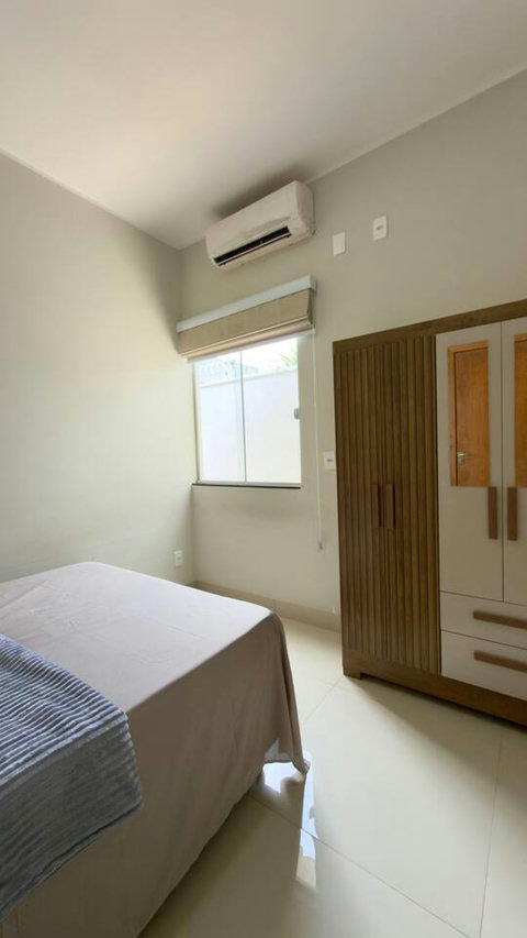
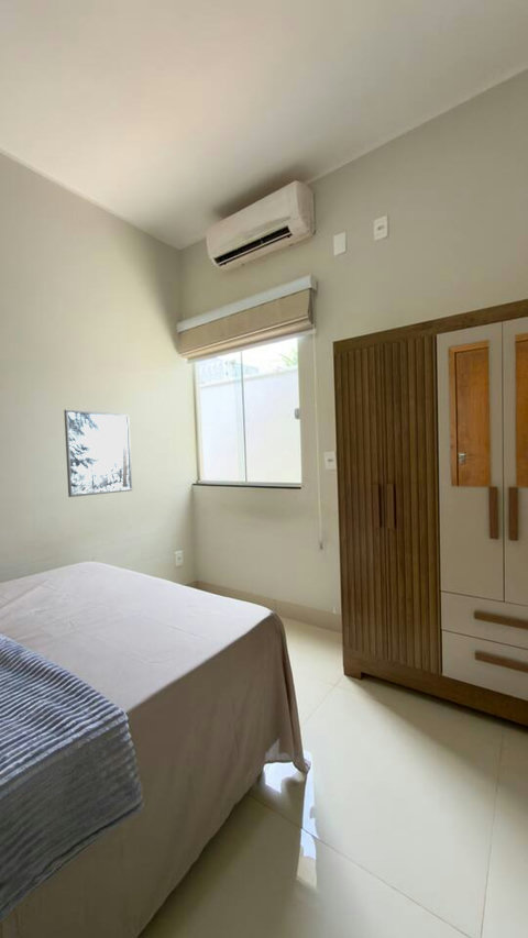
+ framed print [63,409,133,498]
